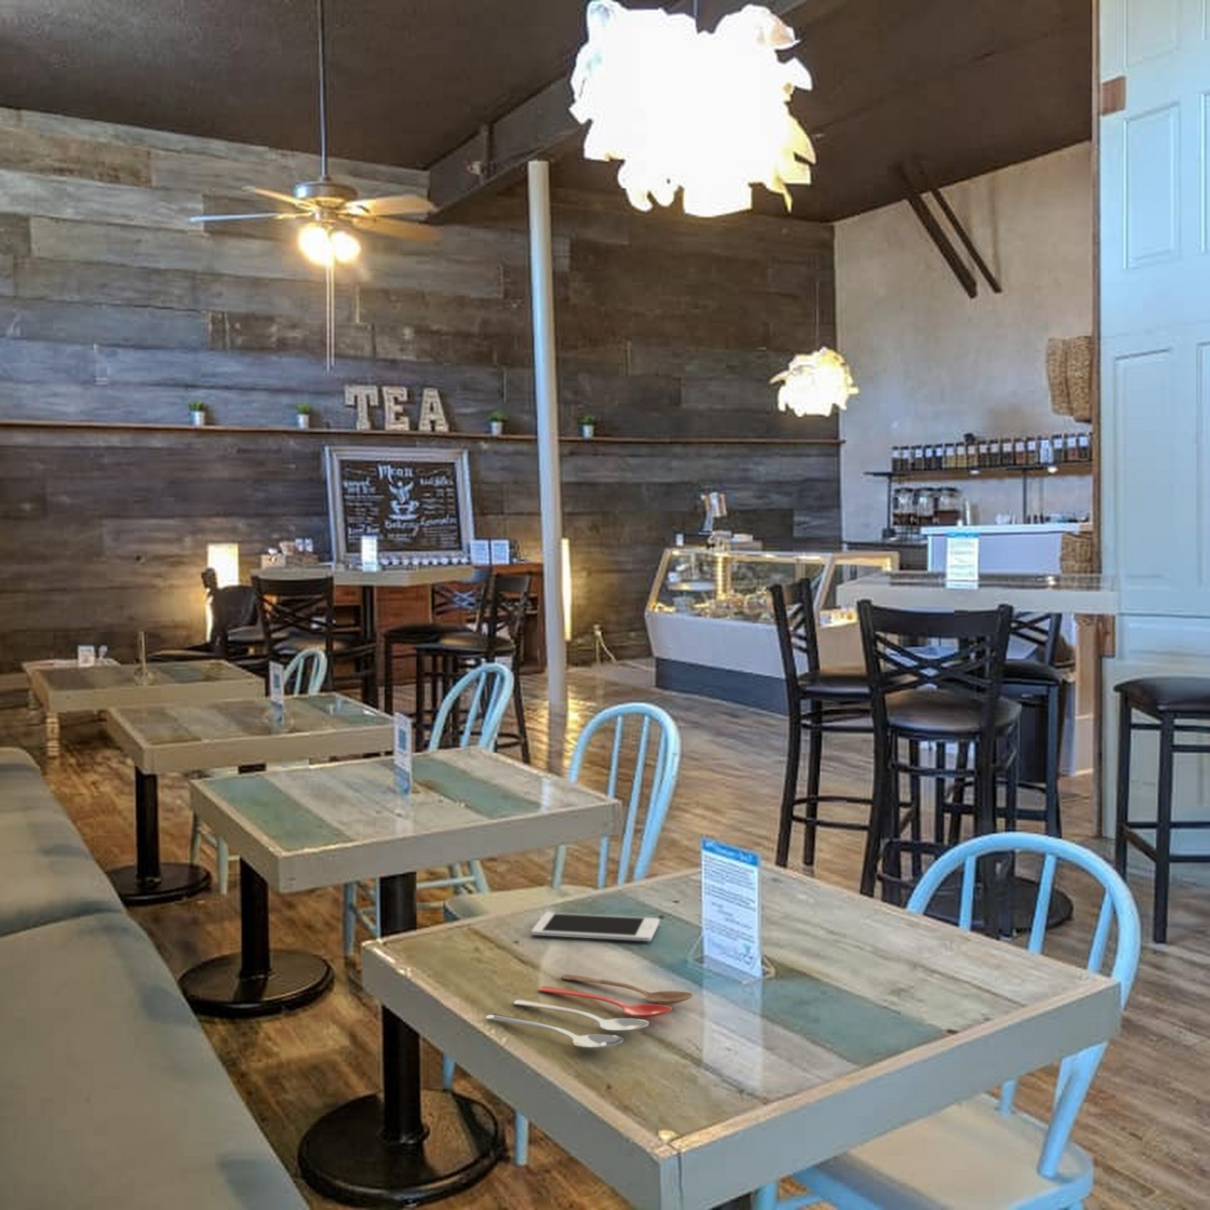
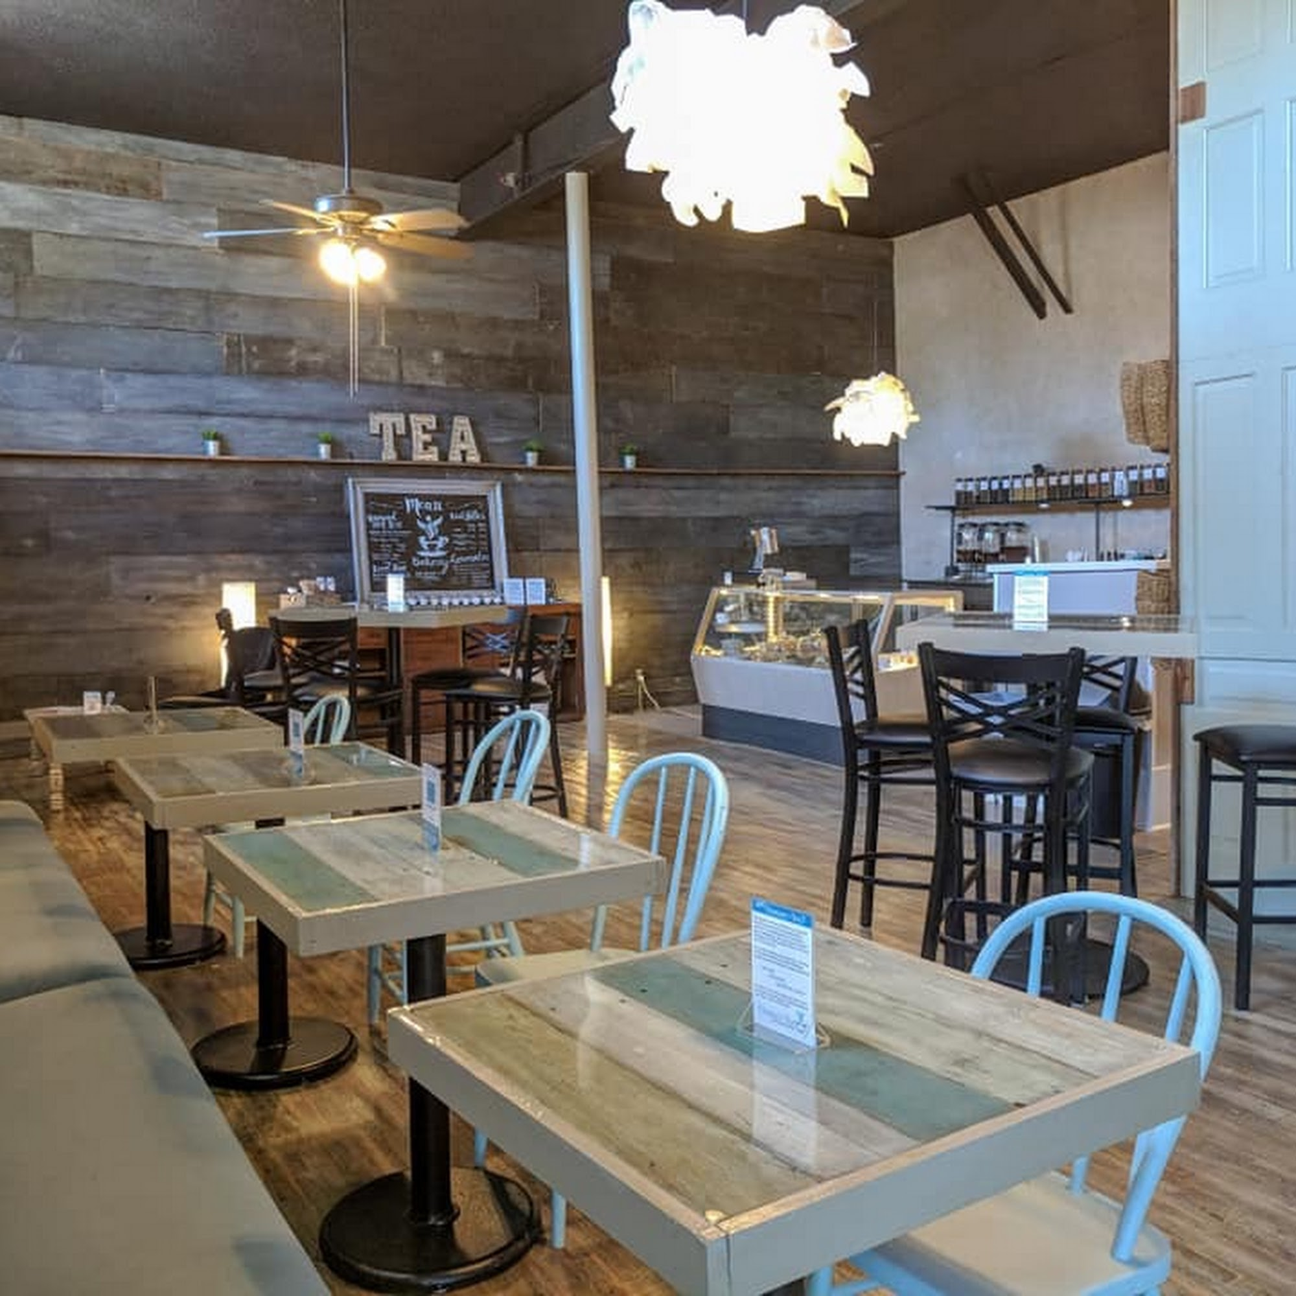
- cell phone [531,912,660,942]
- cooking utensil [485,974,694,1050]
